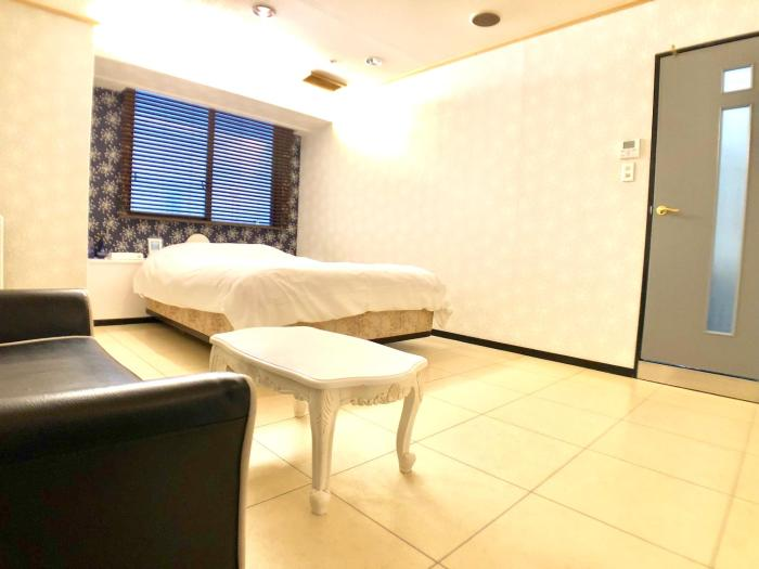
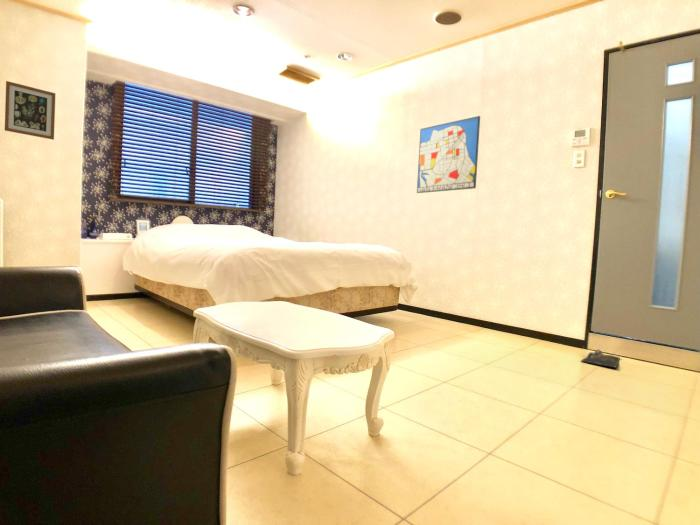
+ wall art [4,80,56,141]
+ wall art [416,115,481,194]
+ bag [580,348,621,369]
